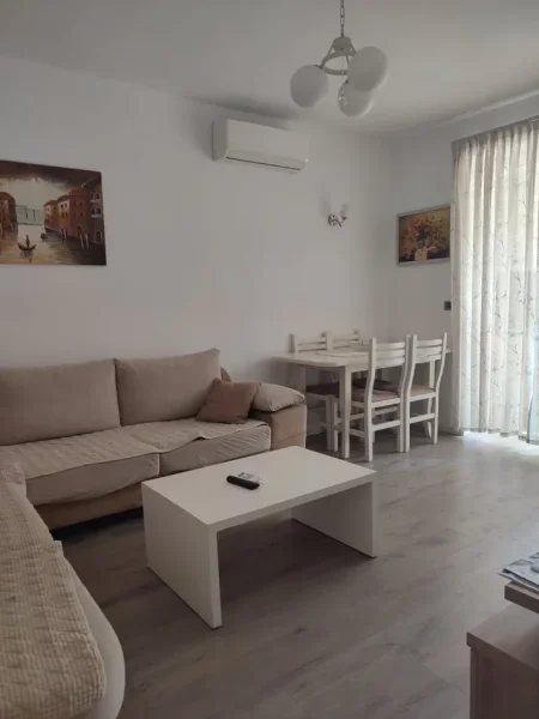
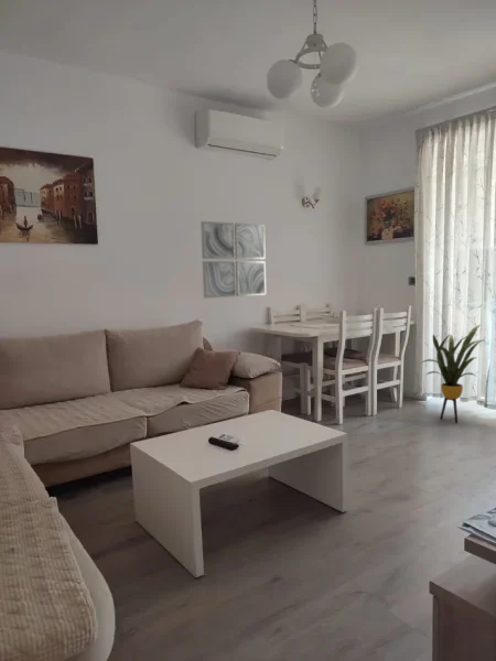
+ house plant [420,324,488,424]
+ wall art [200,220,267,299]
